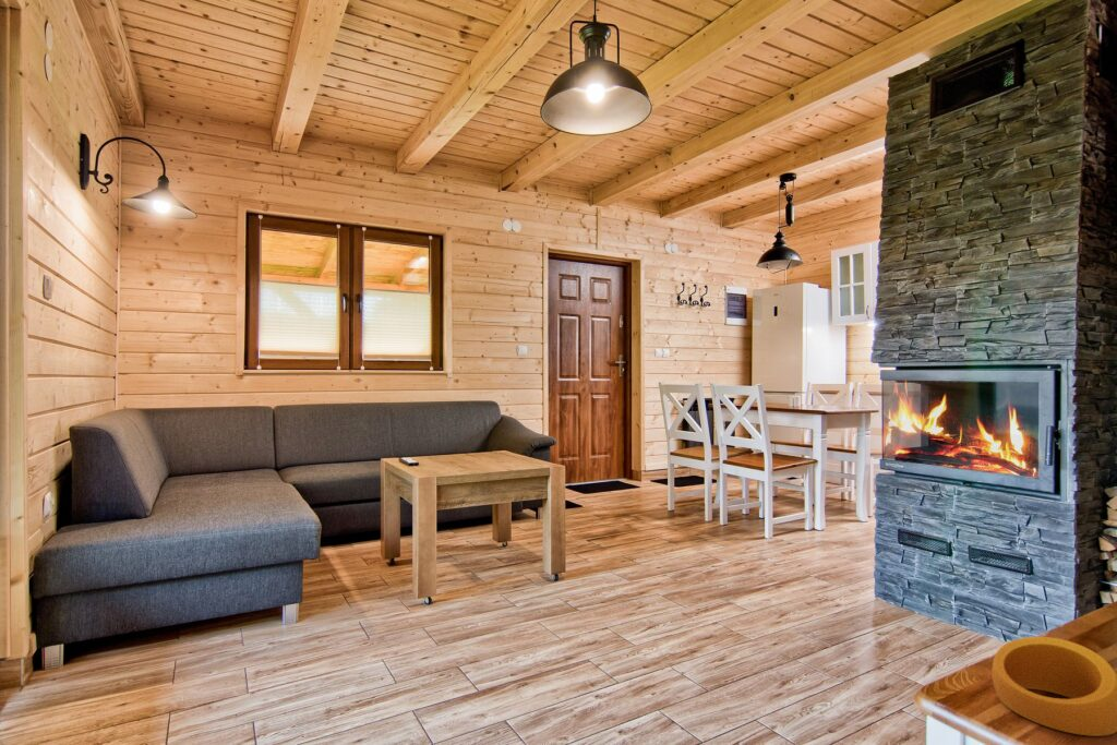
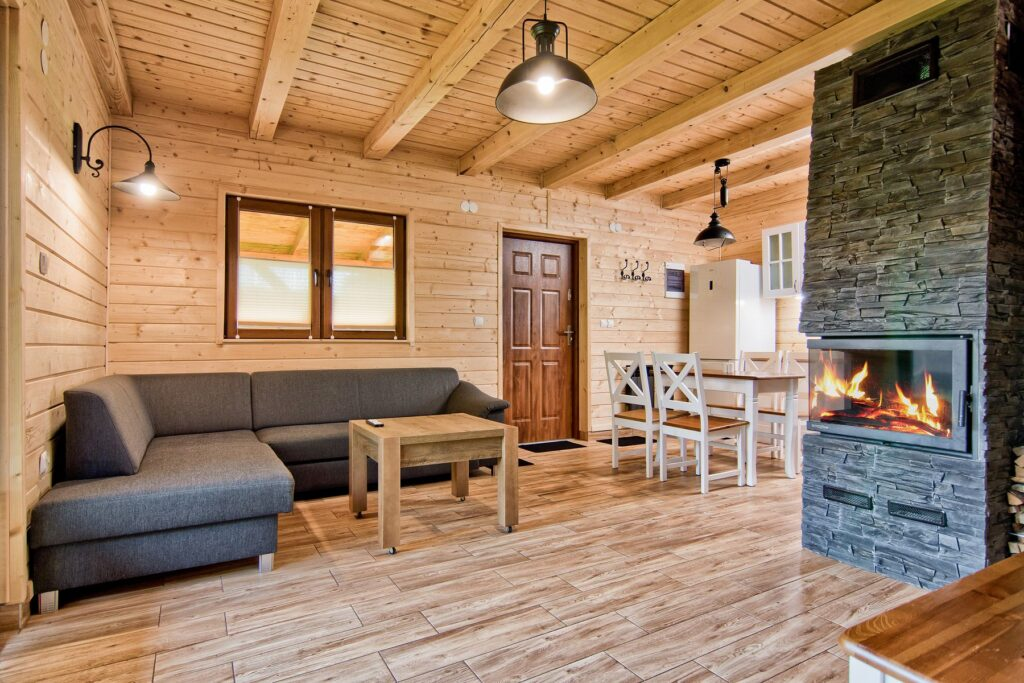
- ring [990,636,1117,737]
